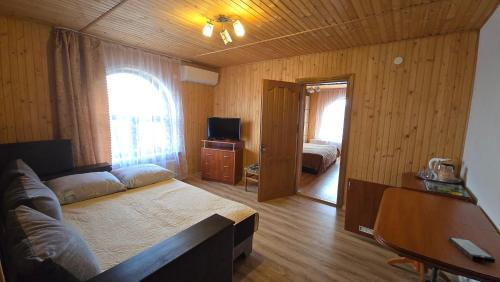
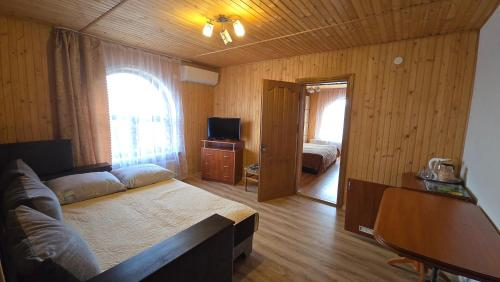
- smartphone [448,236,496,264]
